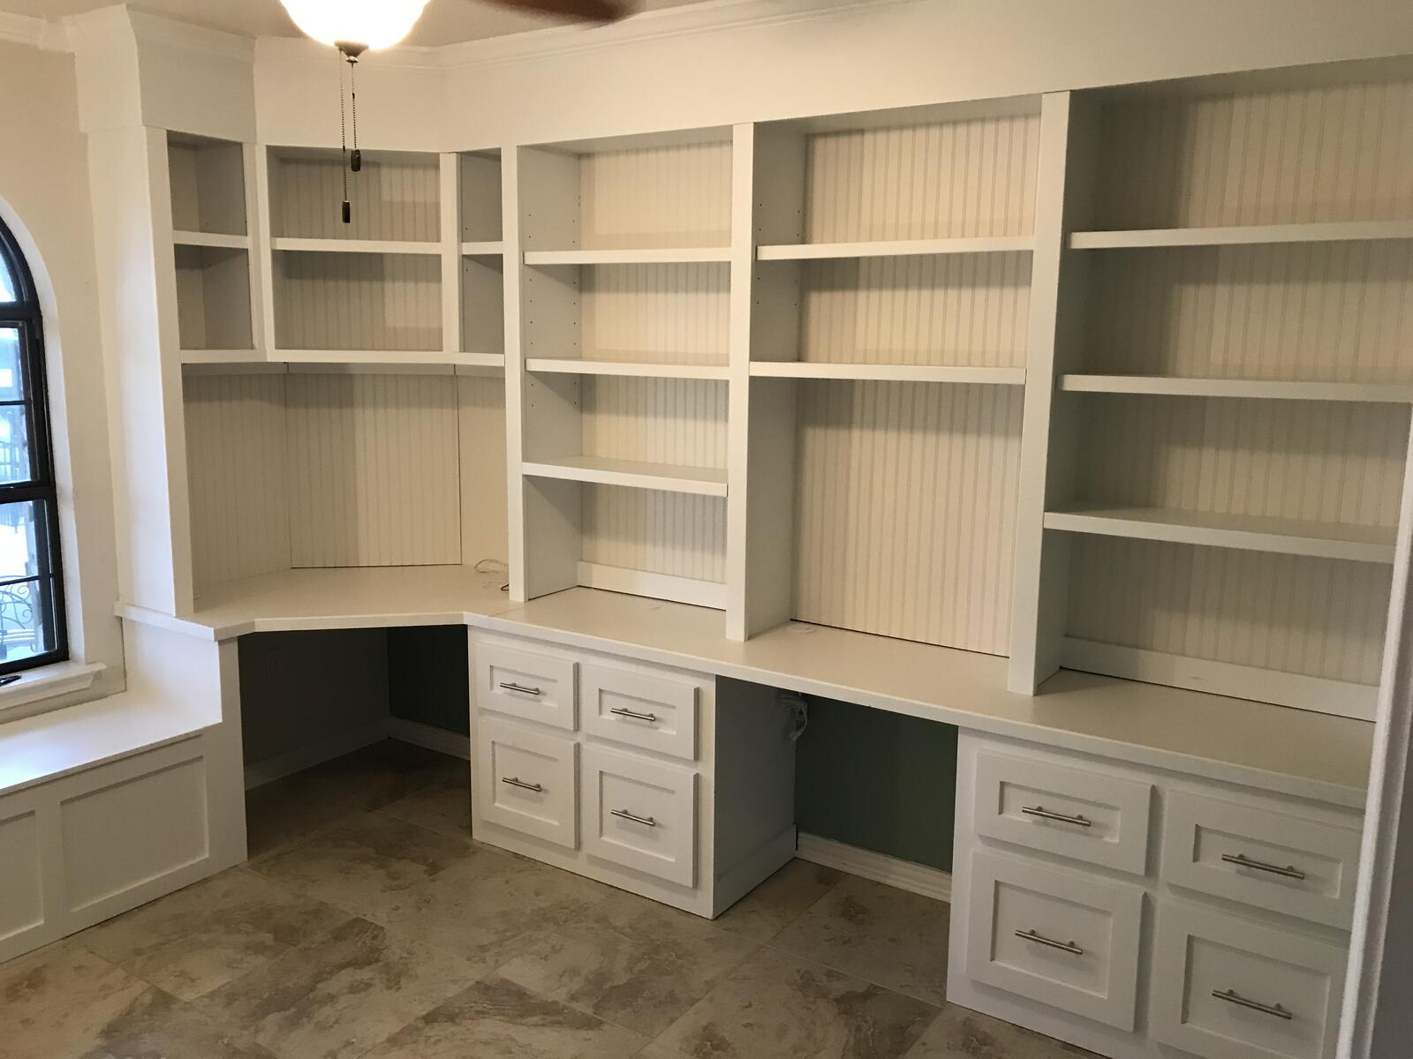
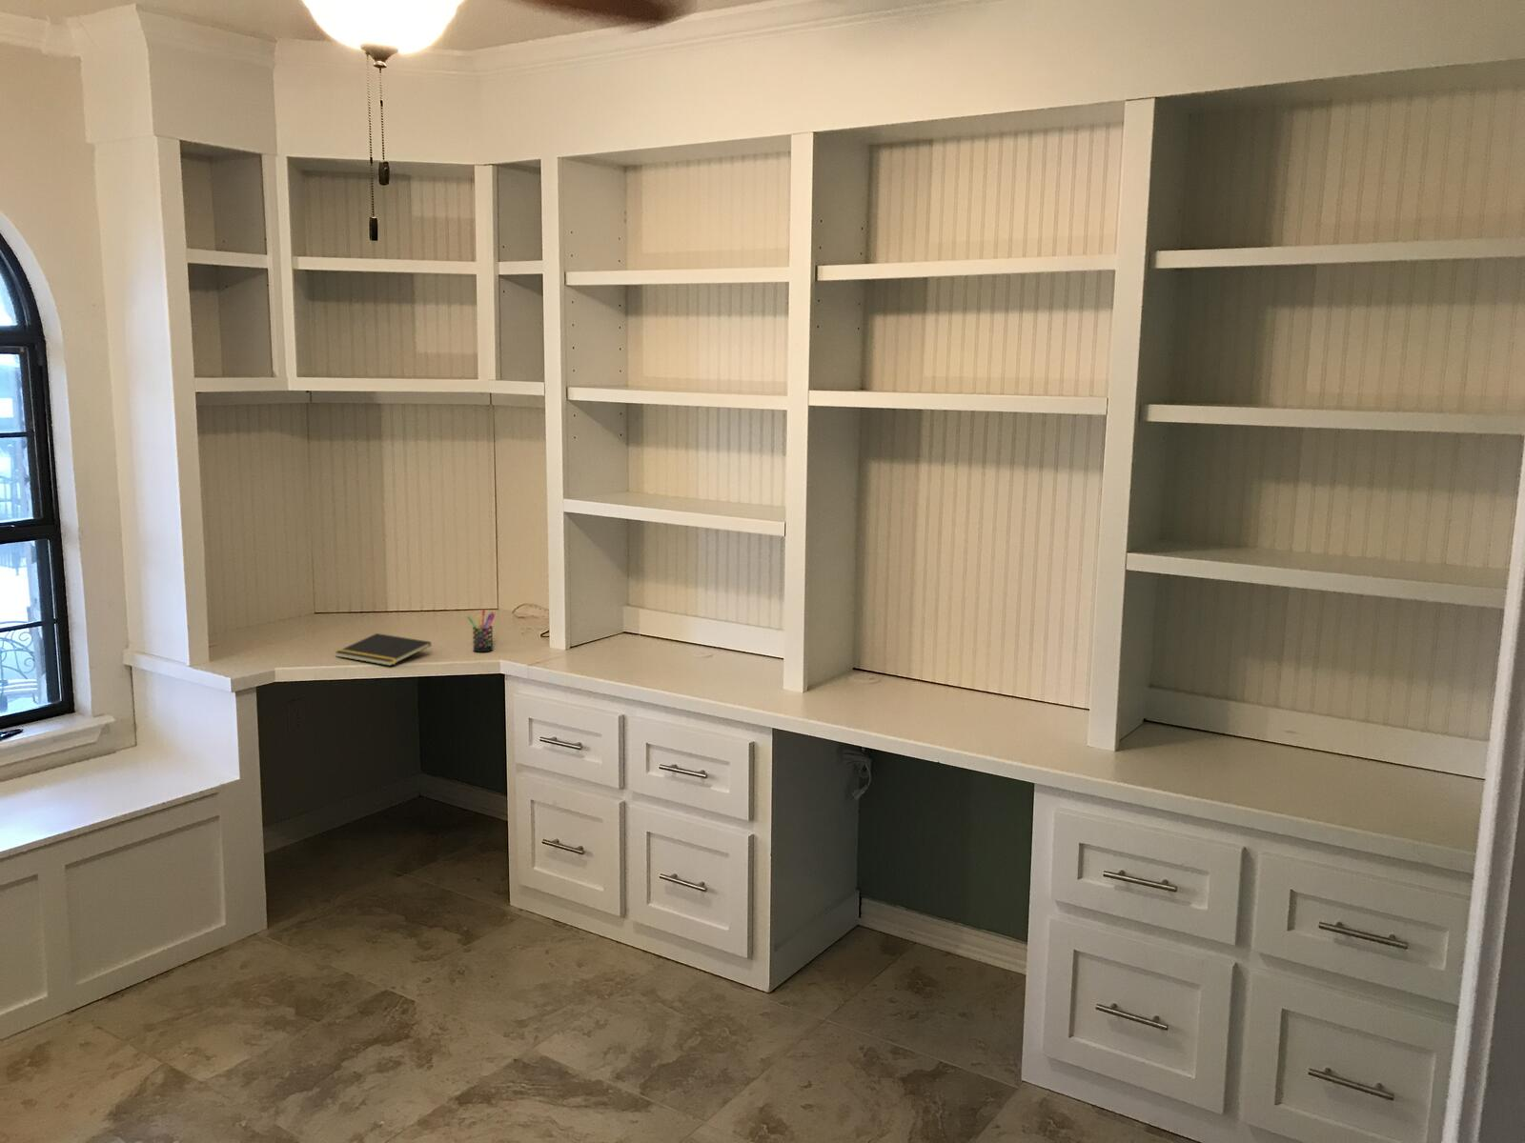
+ notepad [335,633,432,666]
+ pen holder [466,608,497,652]
